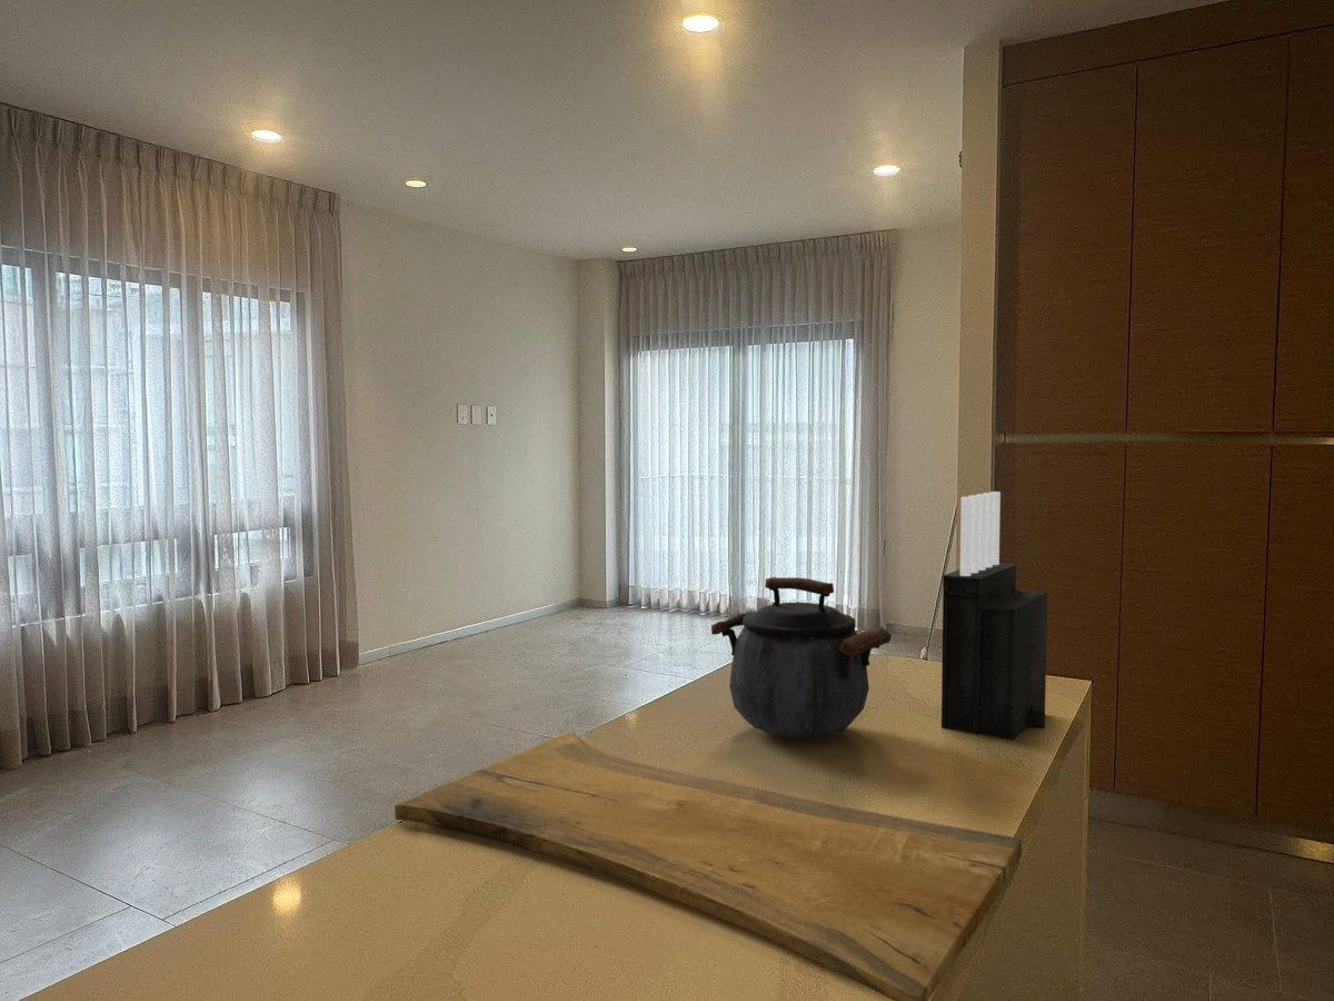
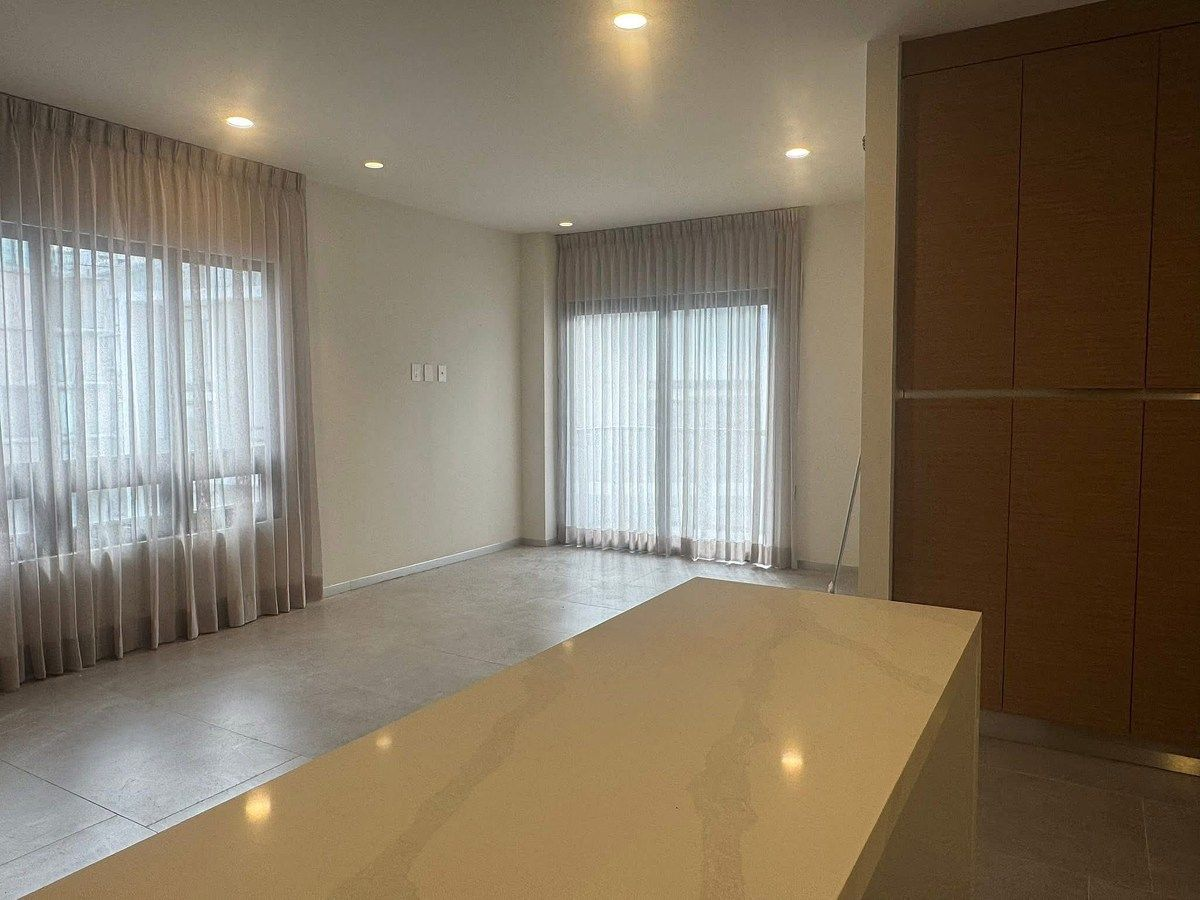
- cutting board [394,731,1023,1001]
- kettle [710,576,893,739]
- knife block [940,490,1048,742]
